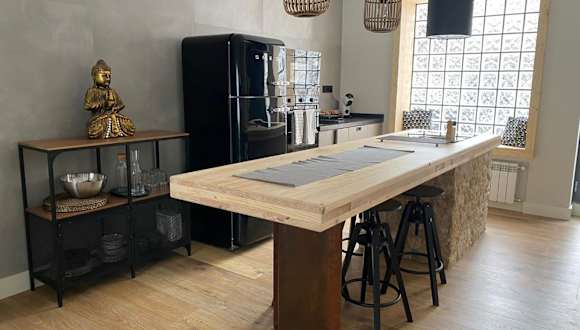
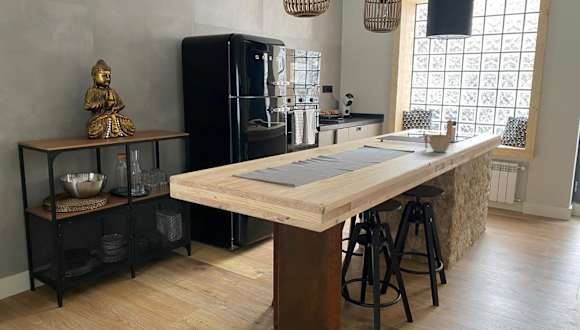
+ cup [423,133,451,153]
